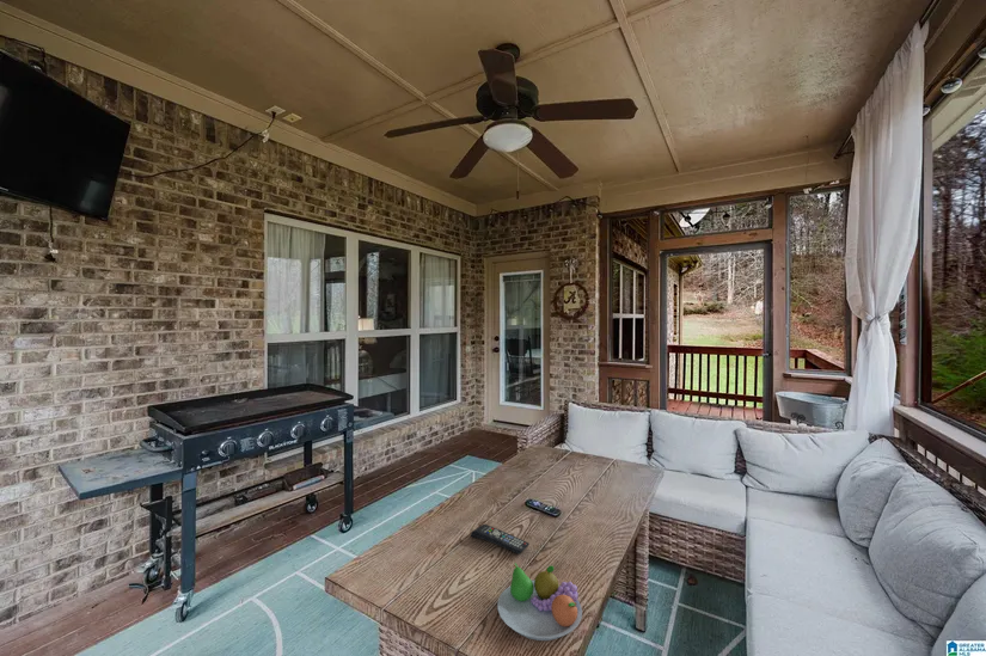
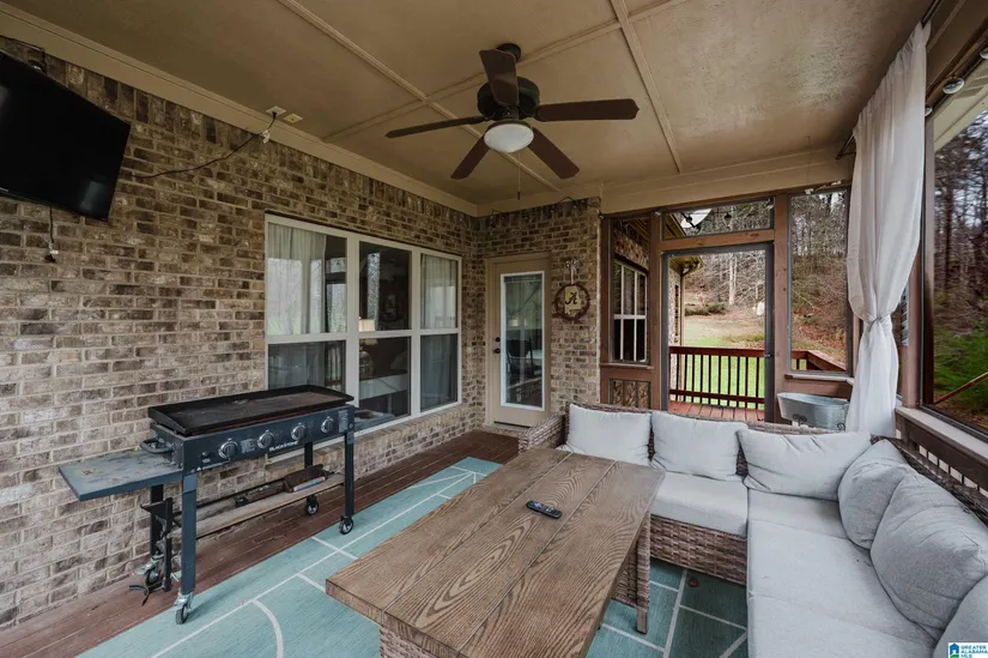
- fruit bowl [496,562,583,642]
- remote control [470,523,531,556]
